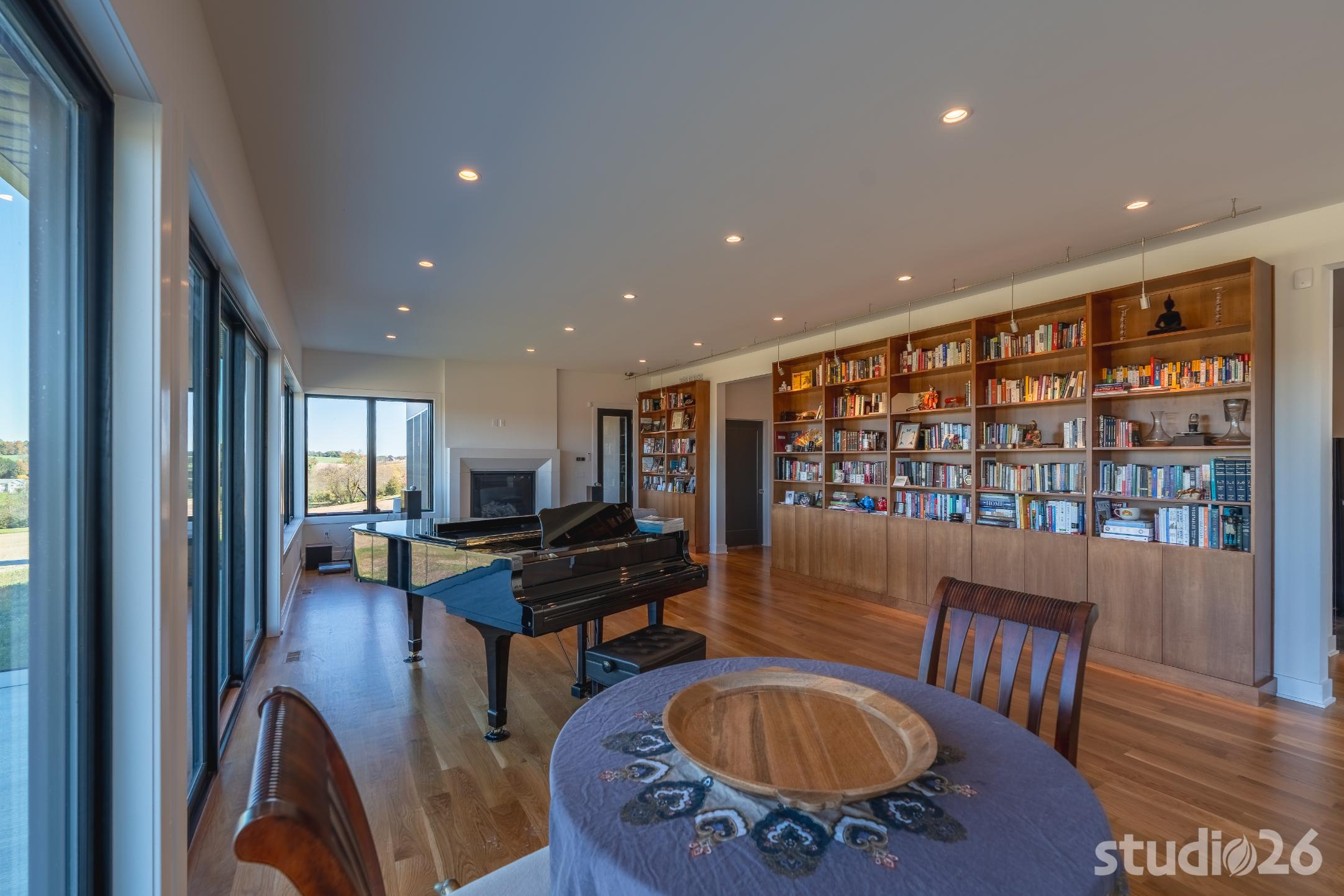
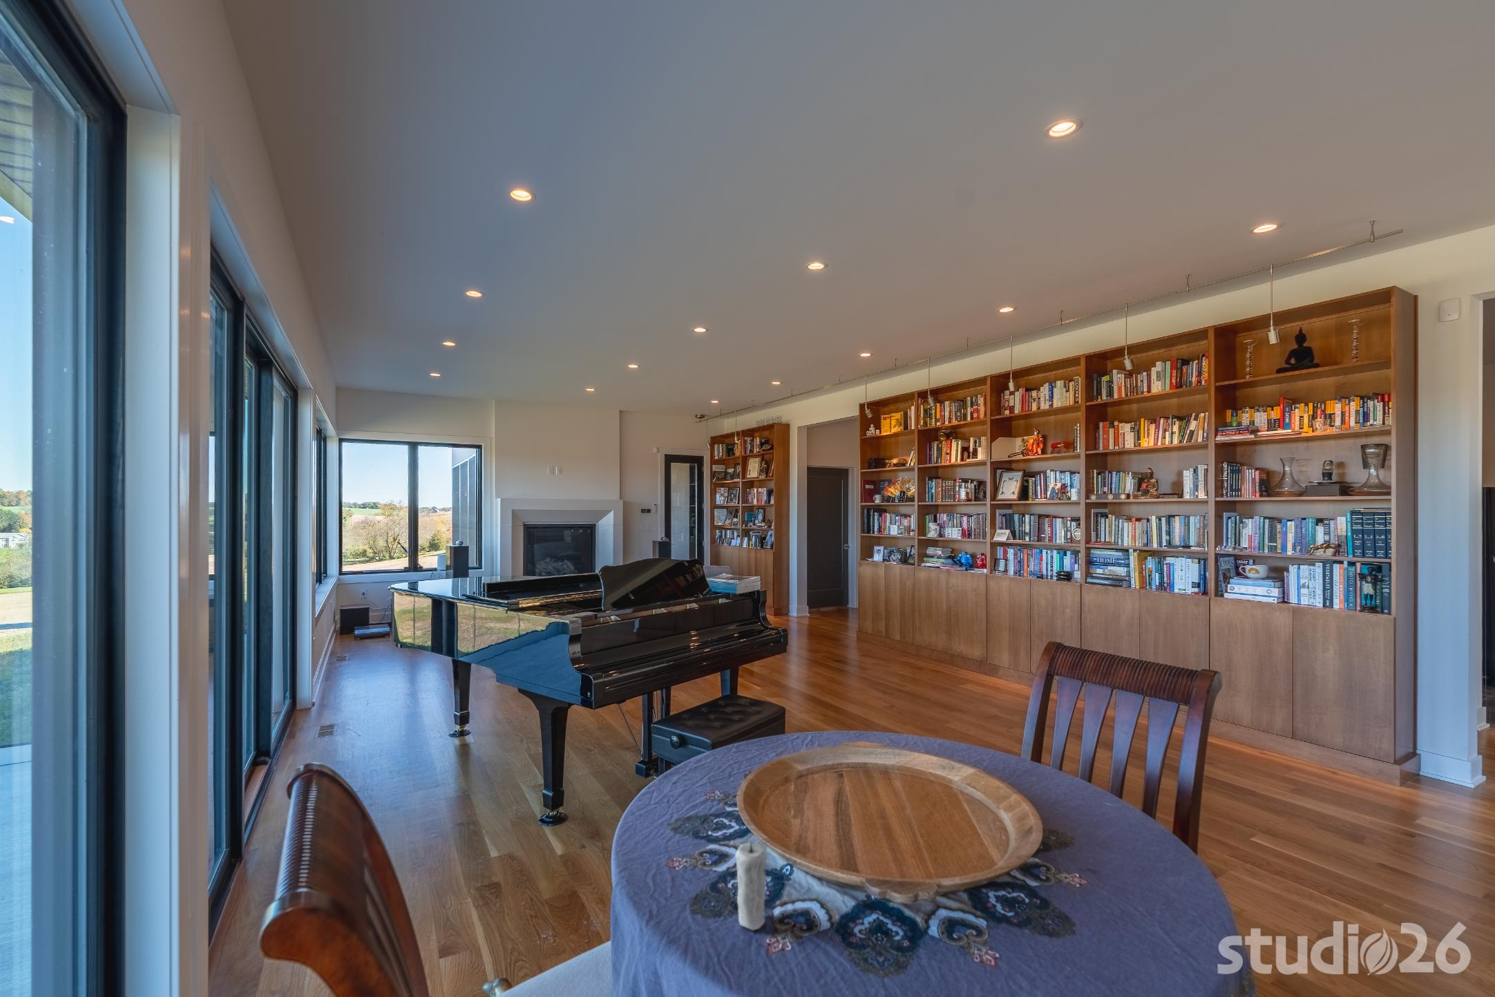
+ candle [735,836,769,931]
